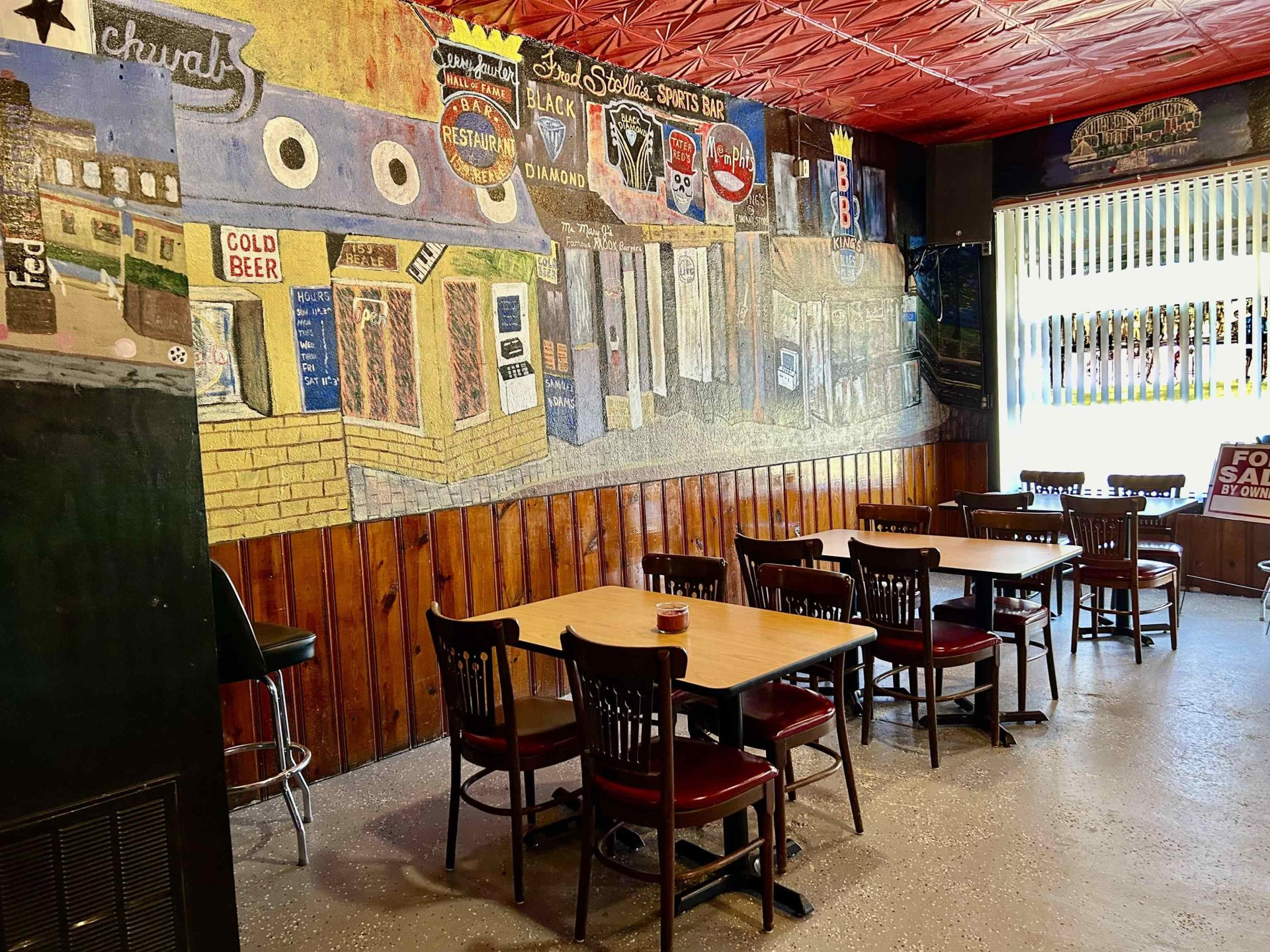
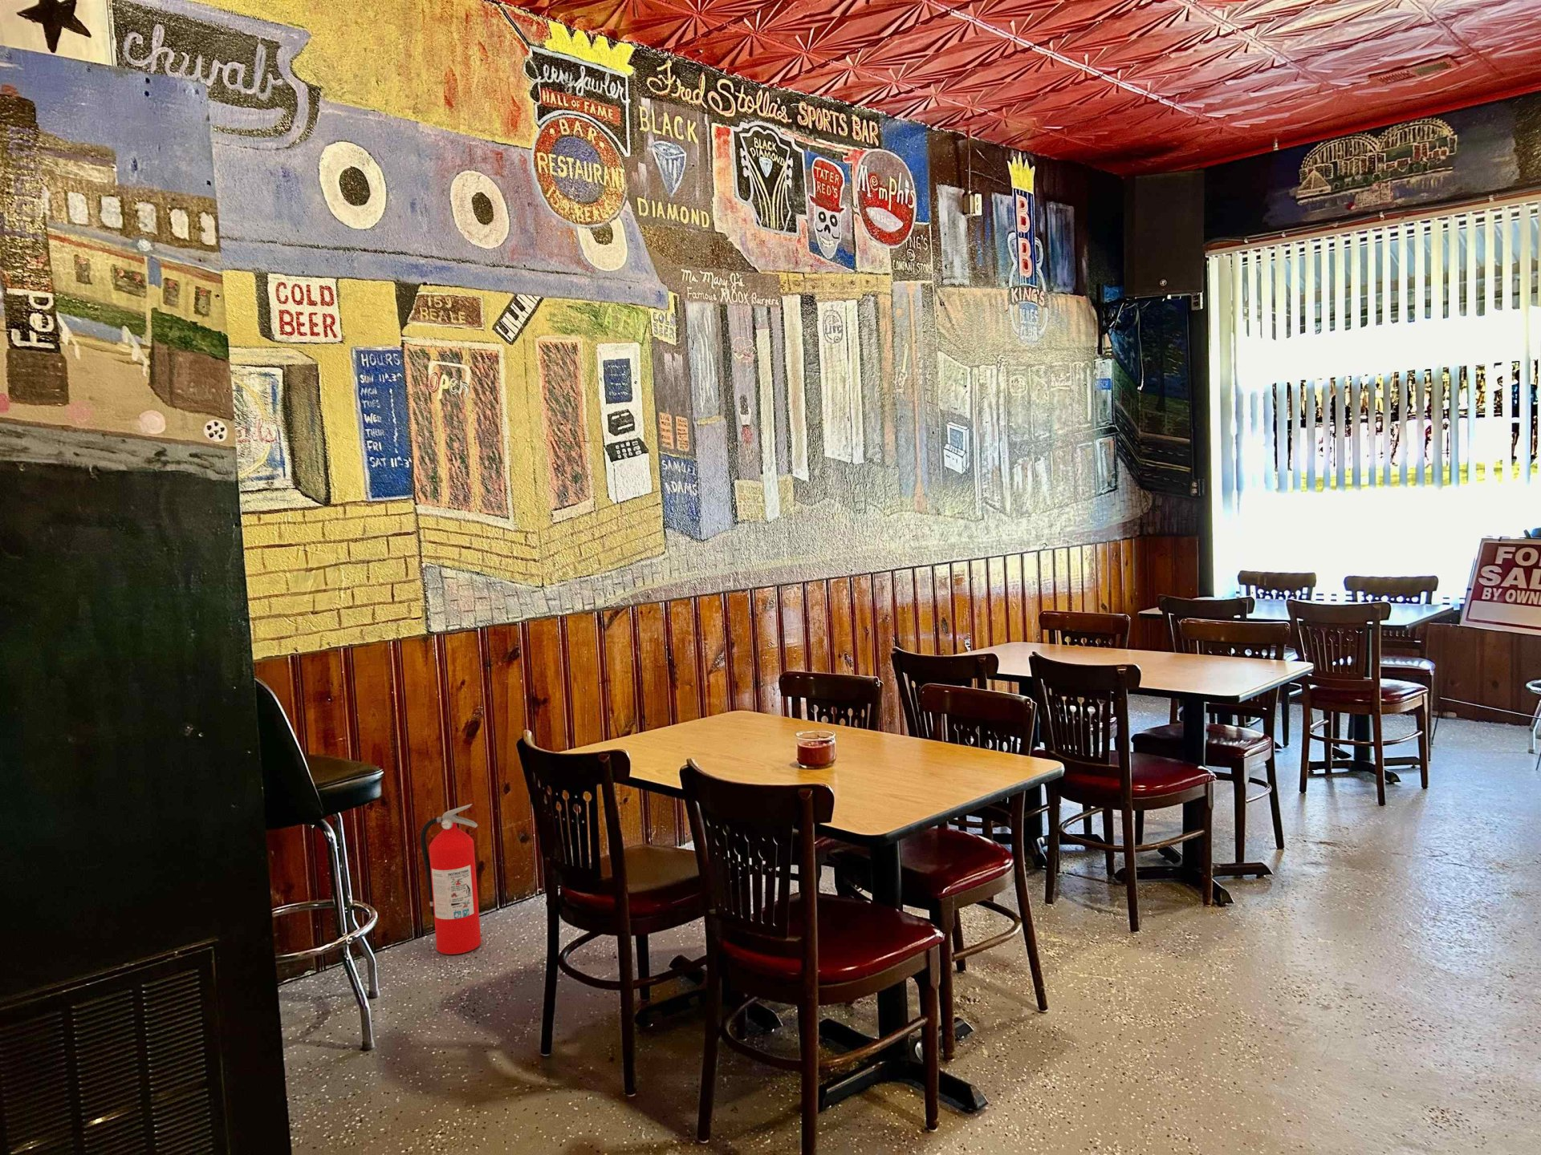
+ fire extinguisher [420,803,482,955]
